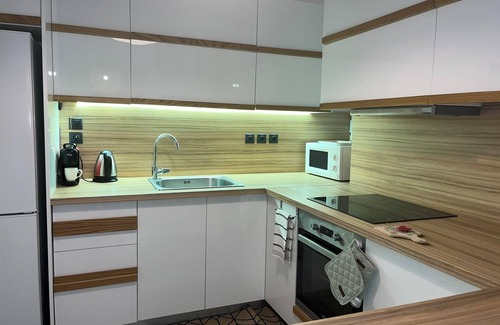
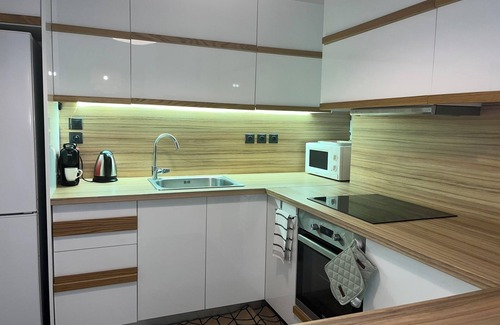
- cutting board [373,222,427,244]
